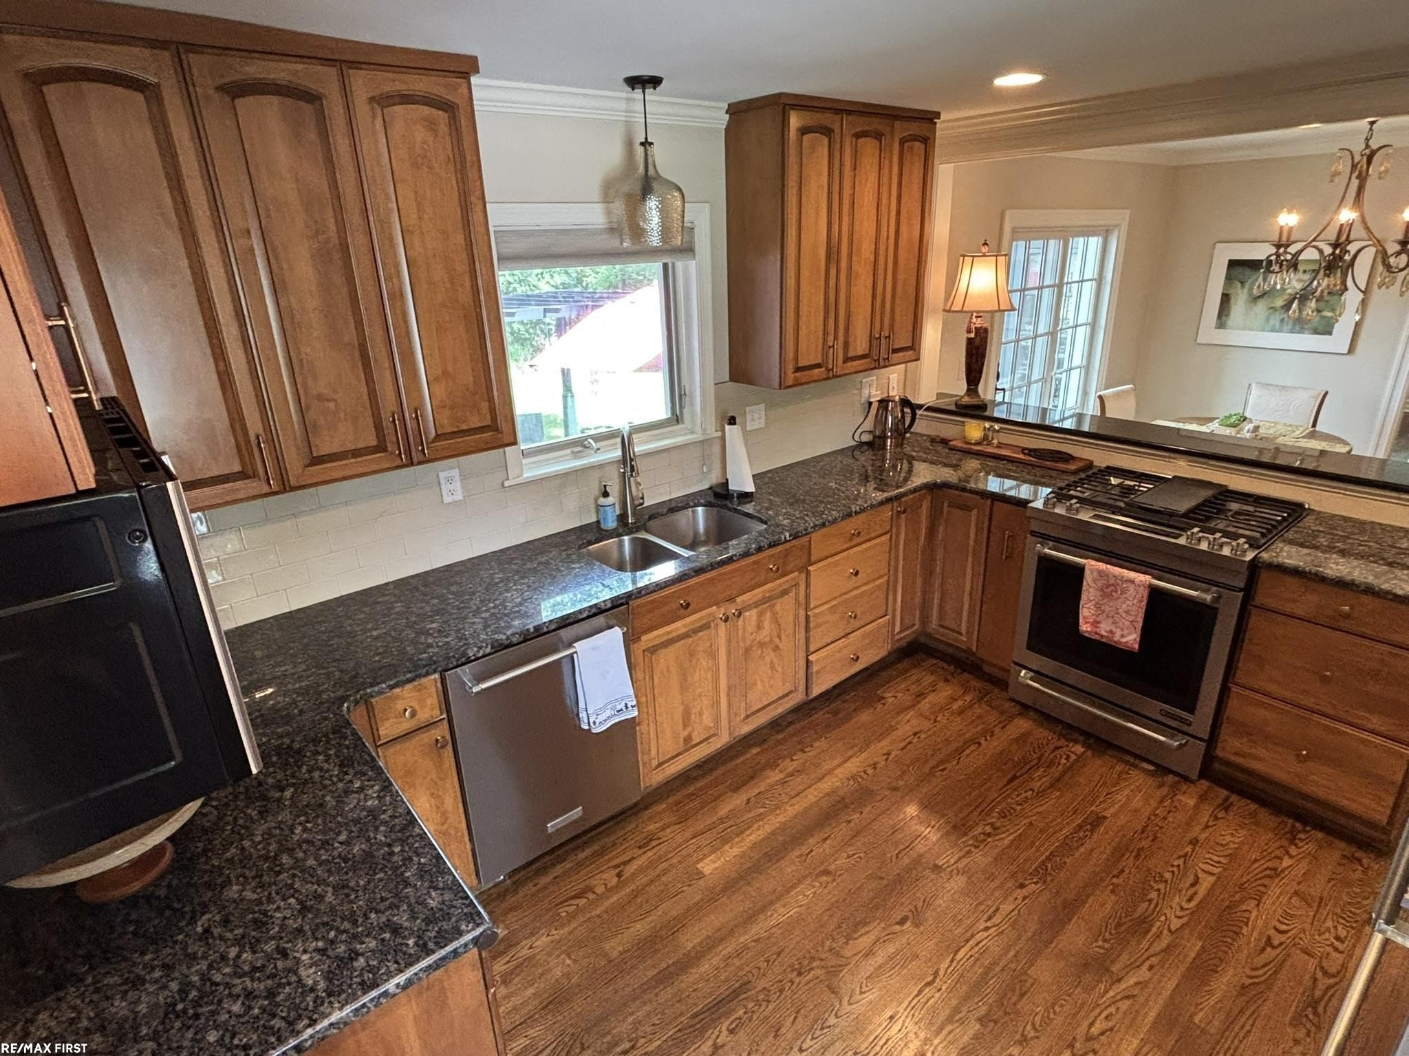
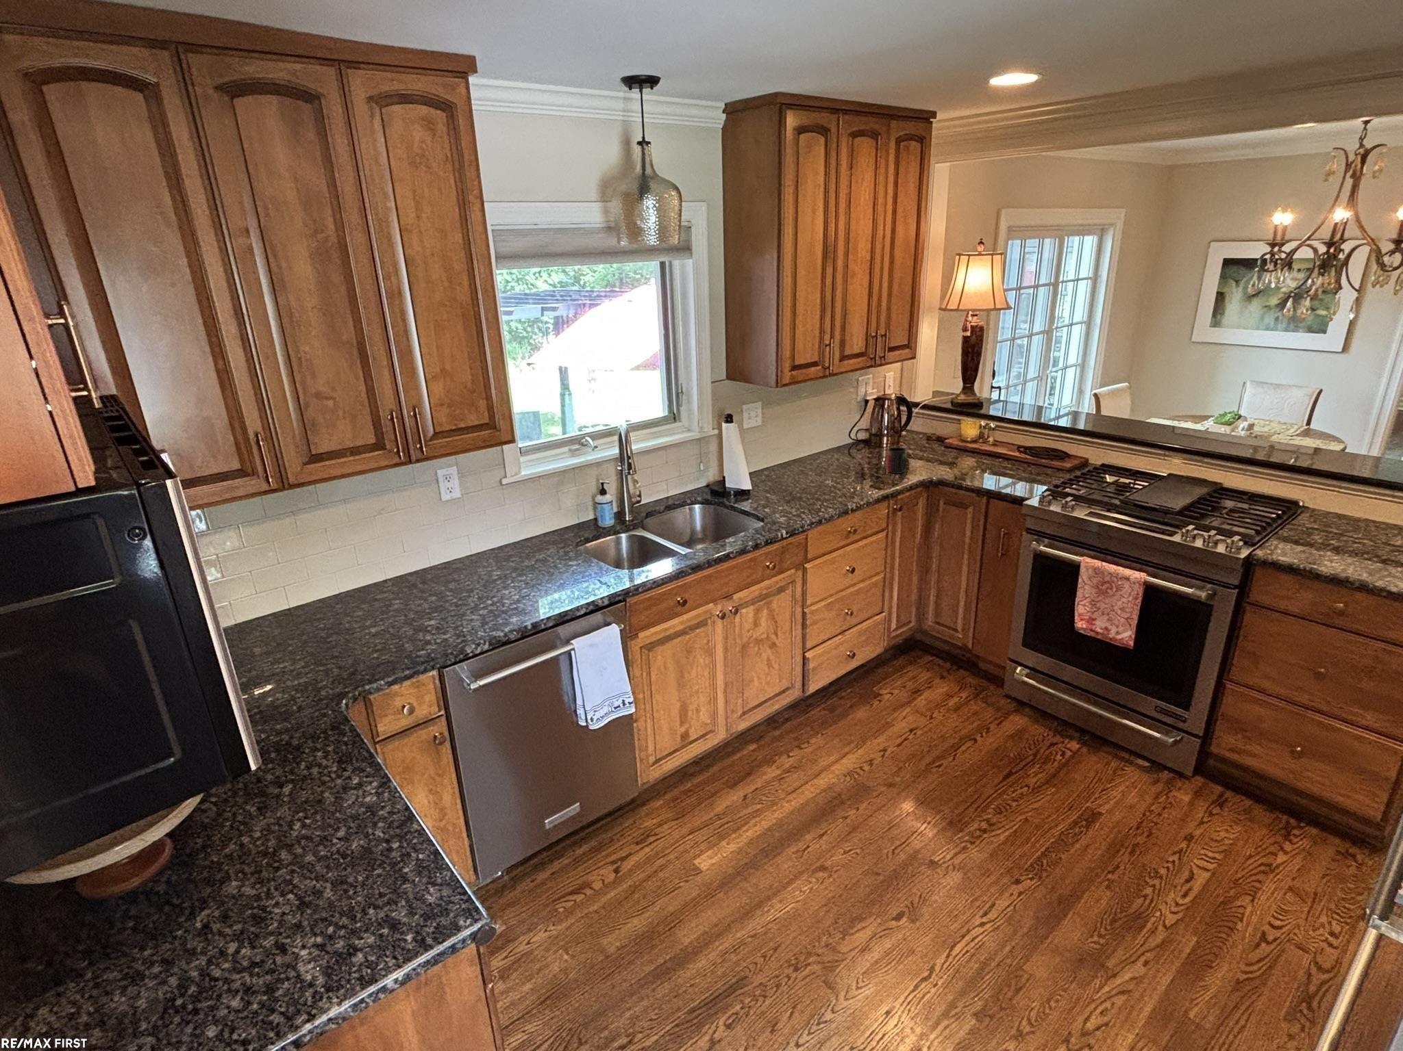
+ mug [886,446,907,475]
